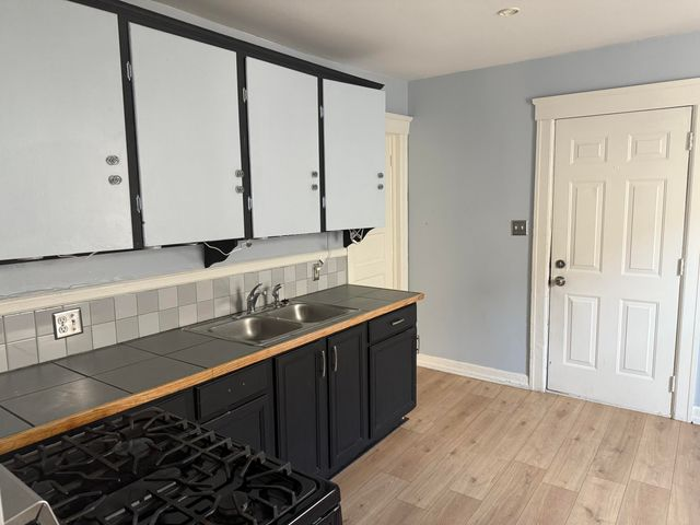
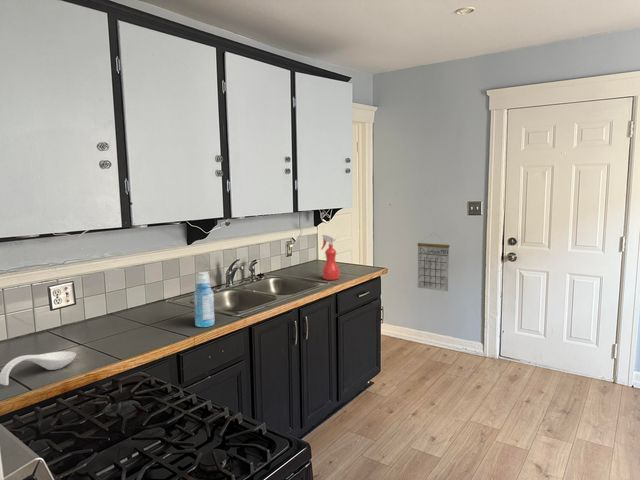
+ calendar [417,232,451,292]
+ spoon rest [0,350,77,387]
+ spray bottle [320,234,341,281]
+ bottle [193,270,216,328]
